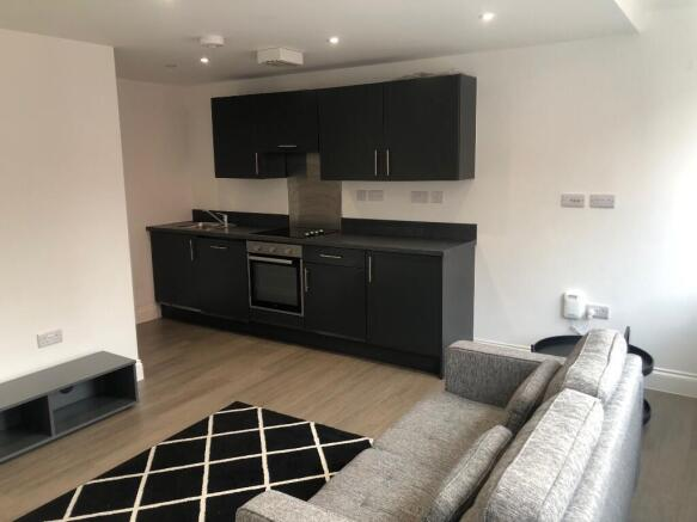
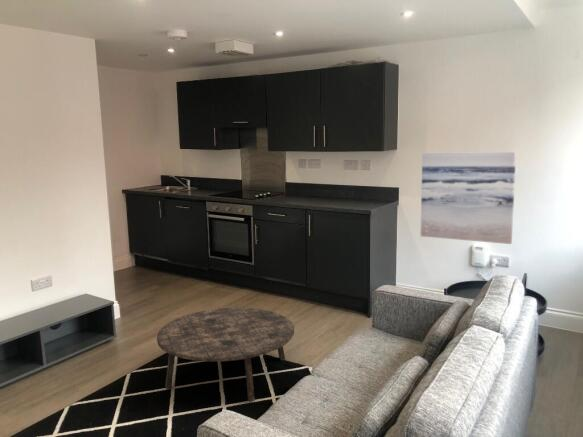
+ coffee table [156,307,295,403]
+ wall art [420,151,517,245]
